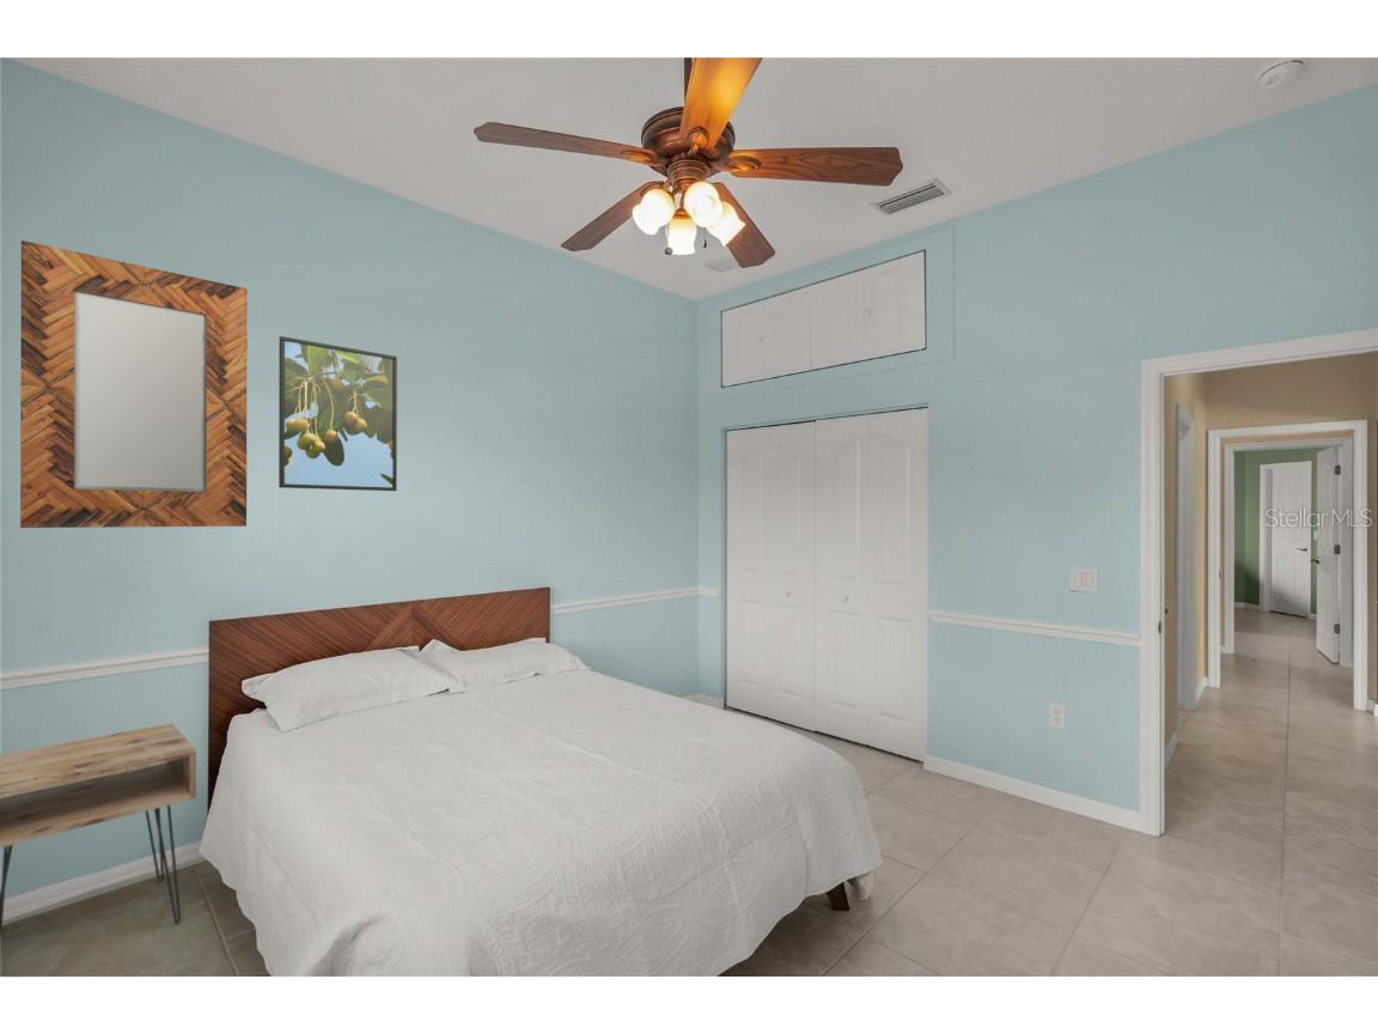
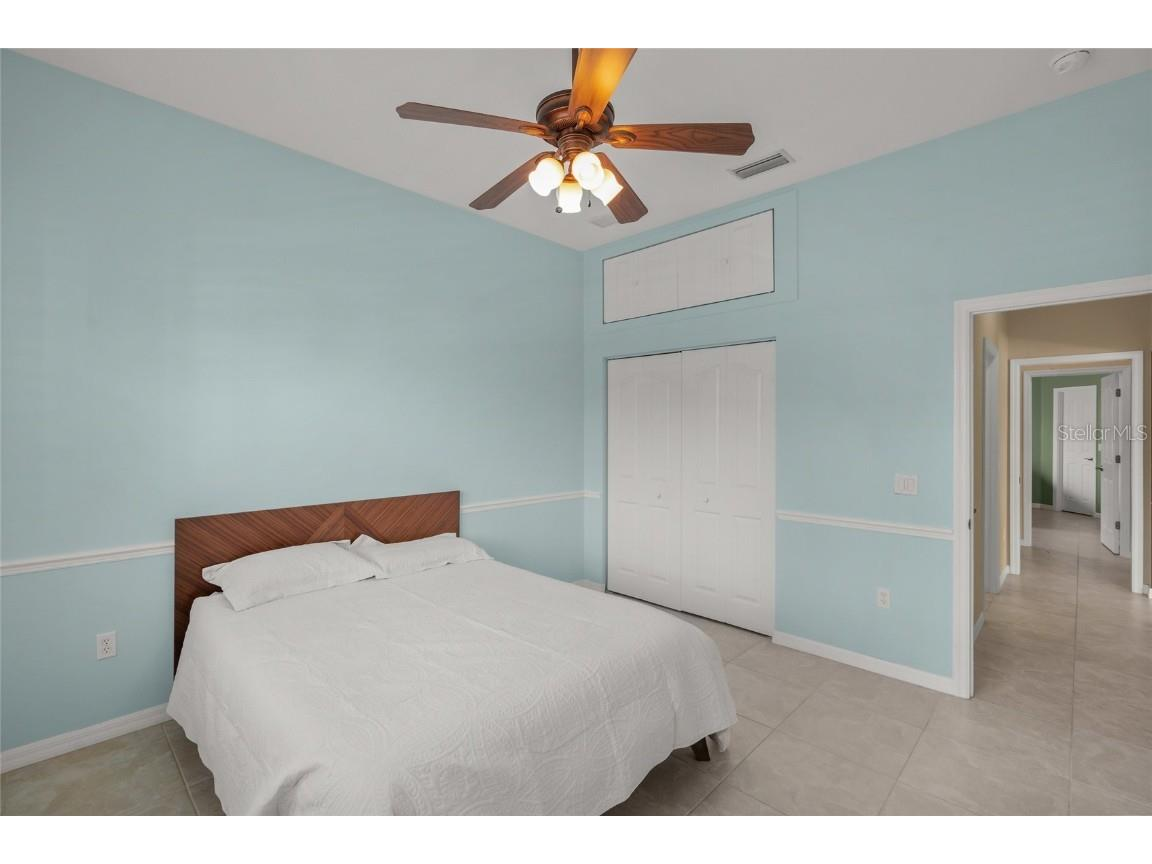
- nightstand [0,723,197,932]
- home mirror [19,239,248,529]
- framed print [278,335,398,492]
